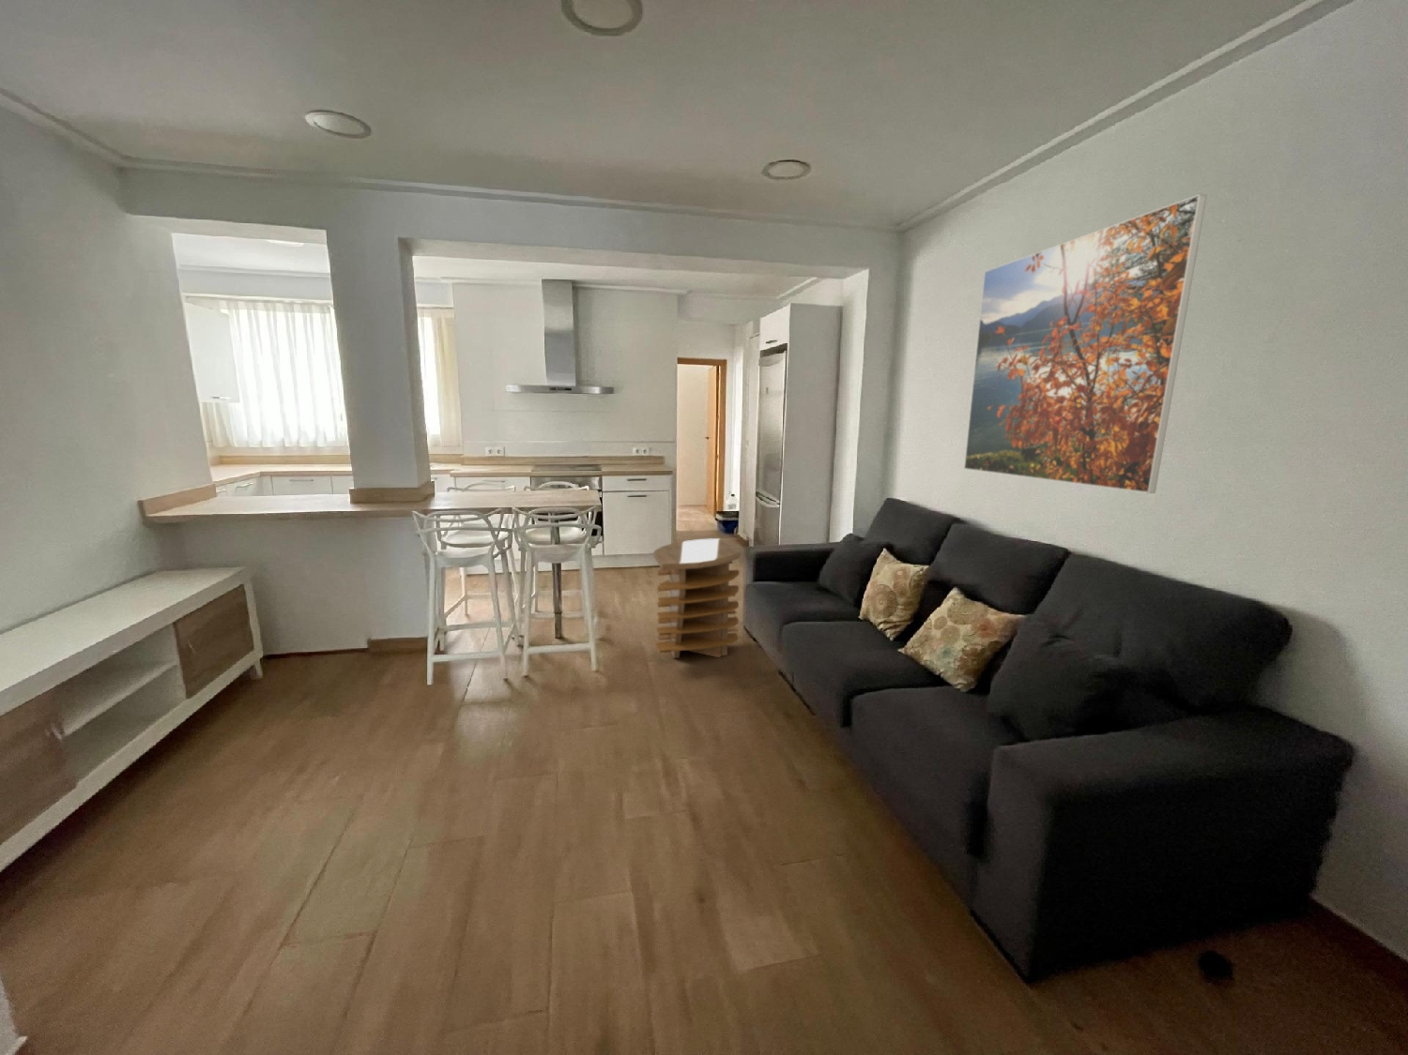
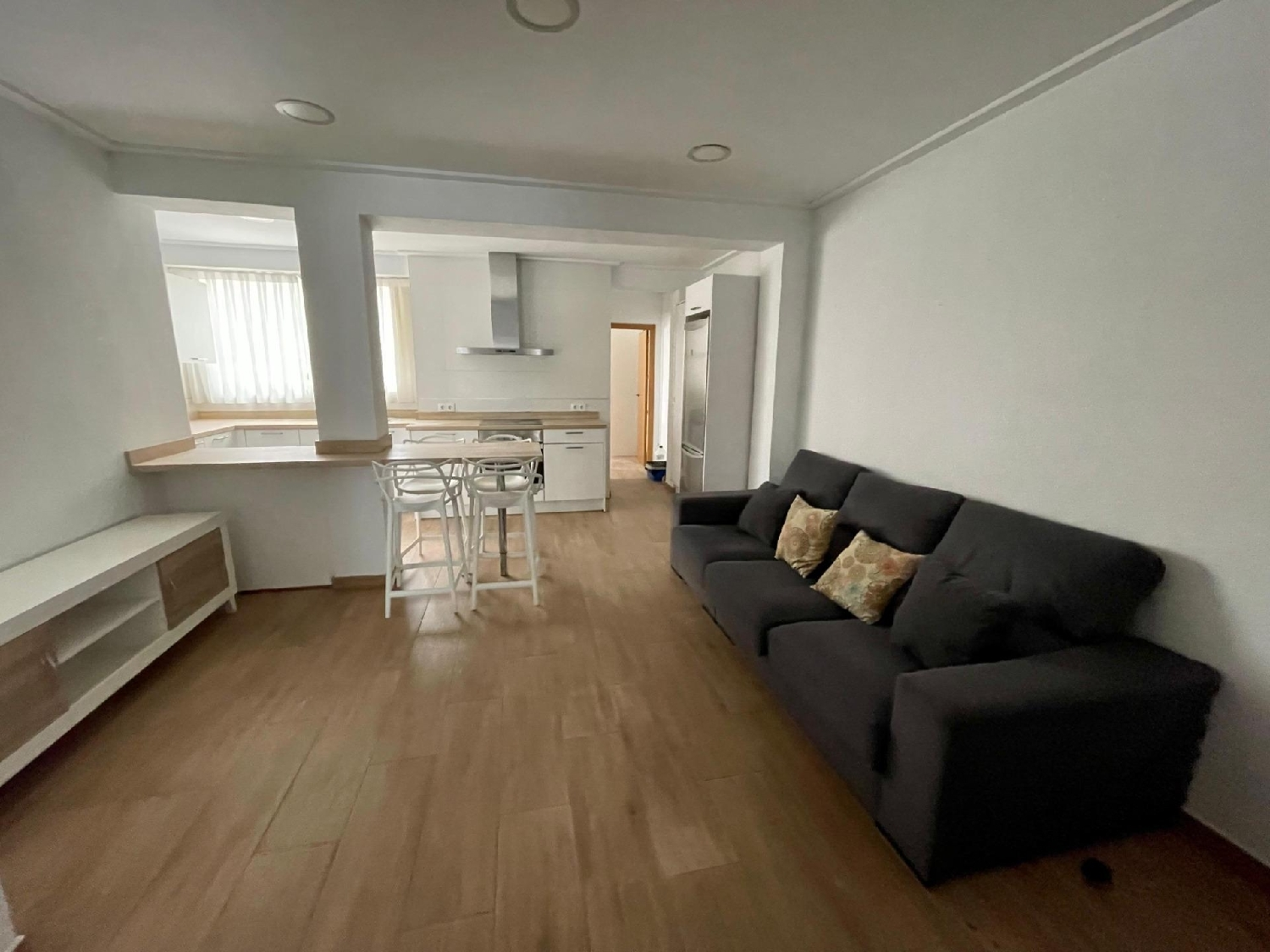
- side table [652,537,744,659]
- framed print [963,193,1208,494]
